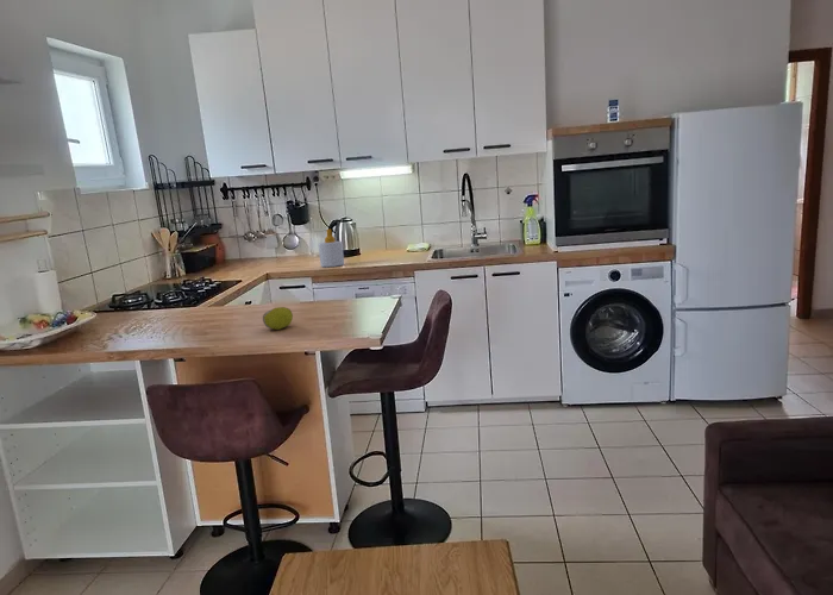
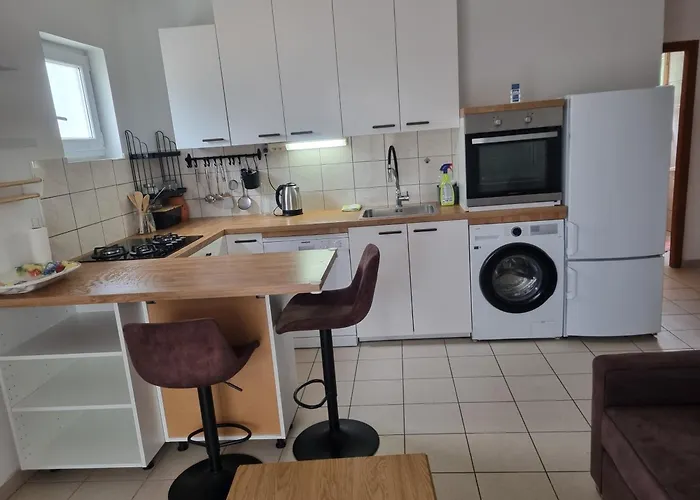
- soap bottle [318,228,345,268]
- fruit [262,306,294,331]
